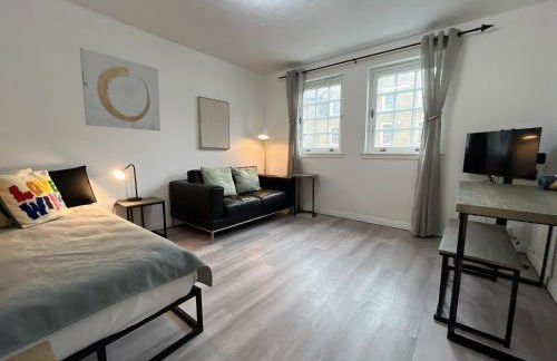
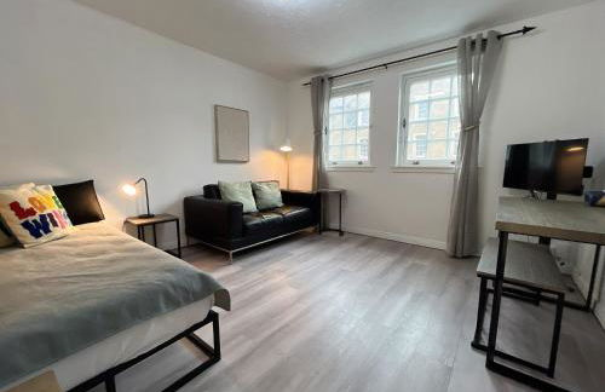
- wall art [78,47,162,131]
